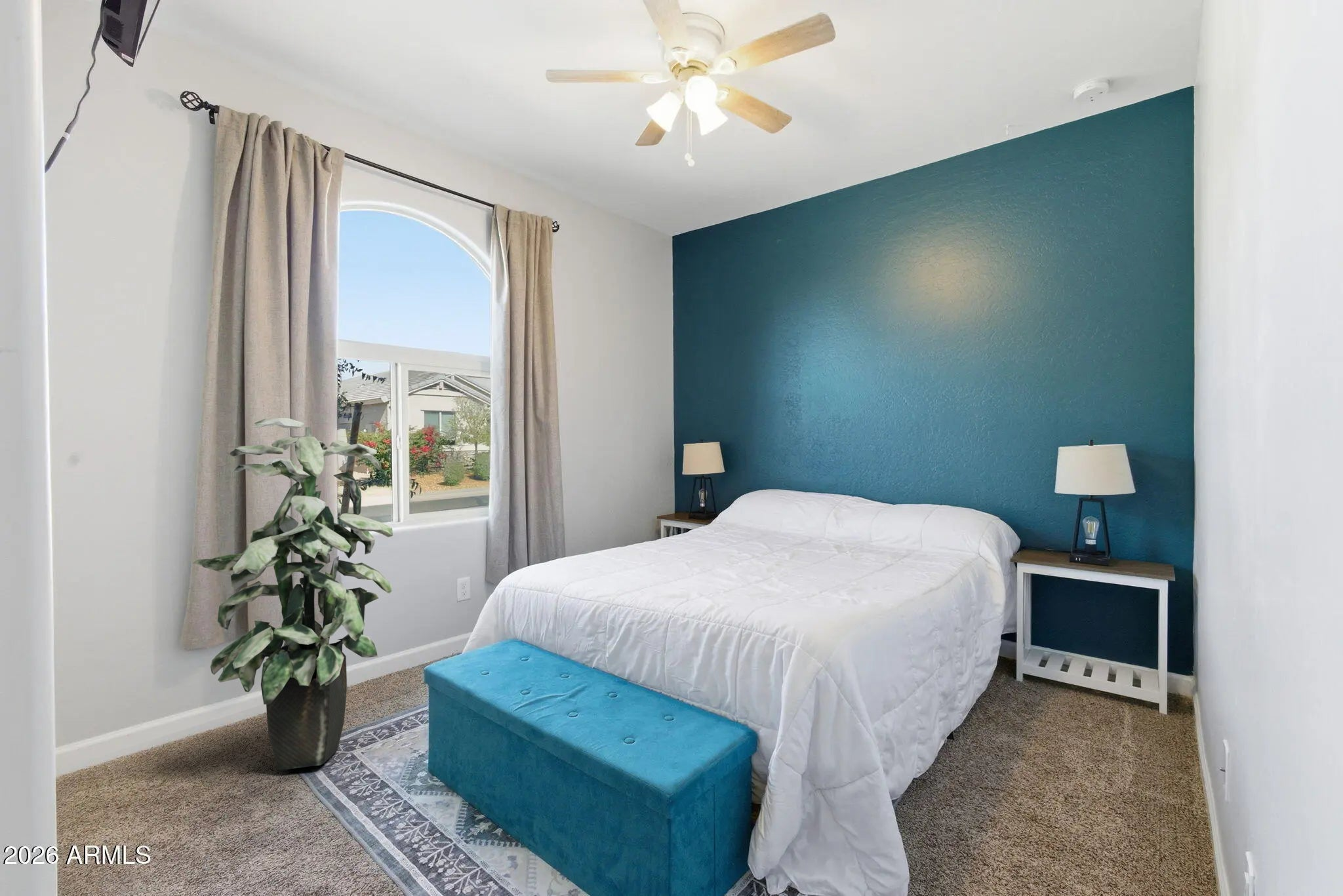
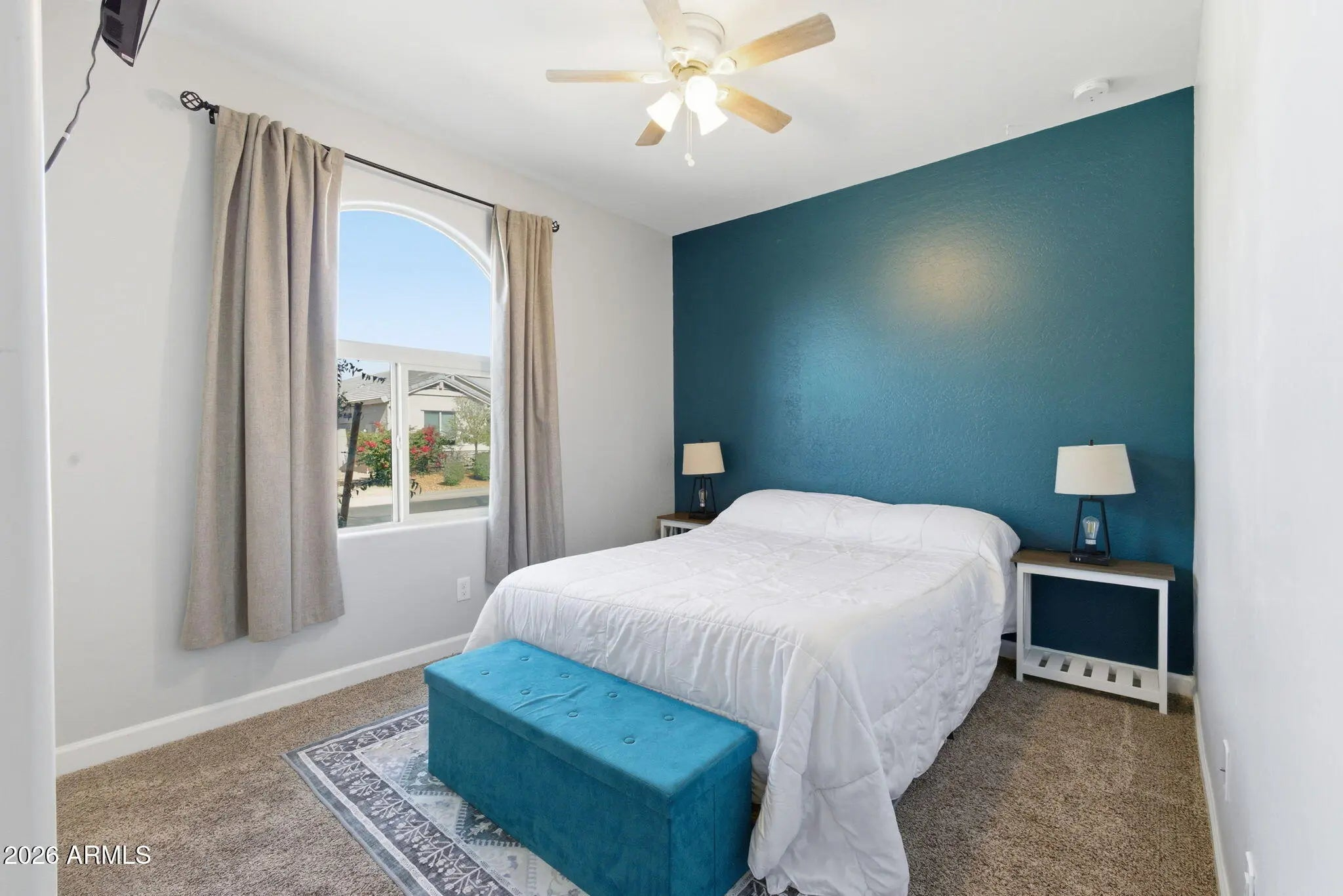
- indoor plant [192,418,393,770]
